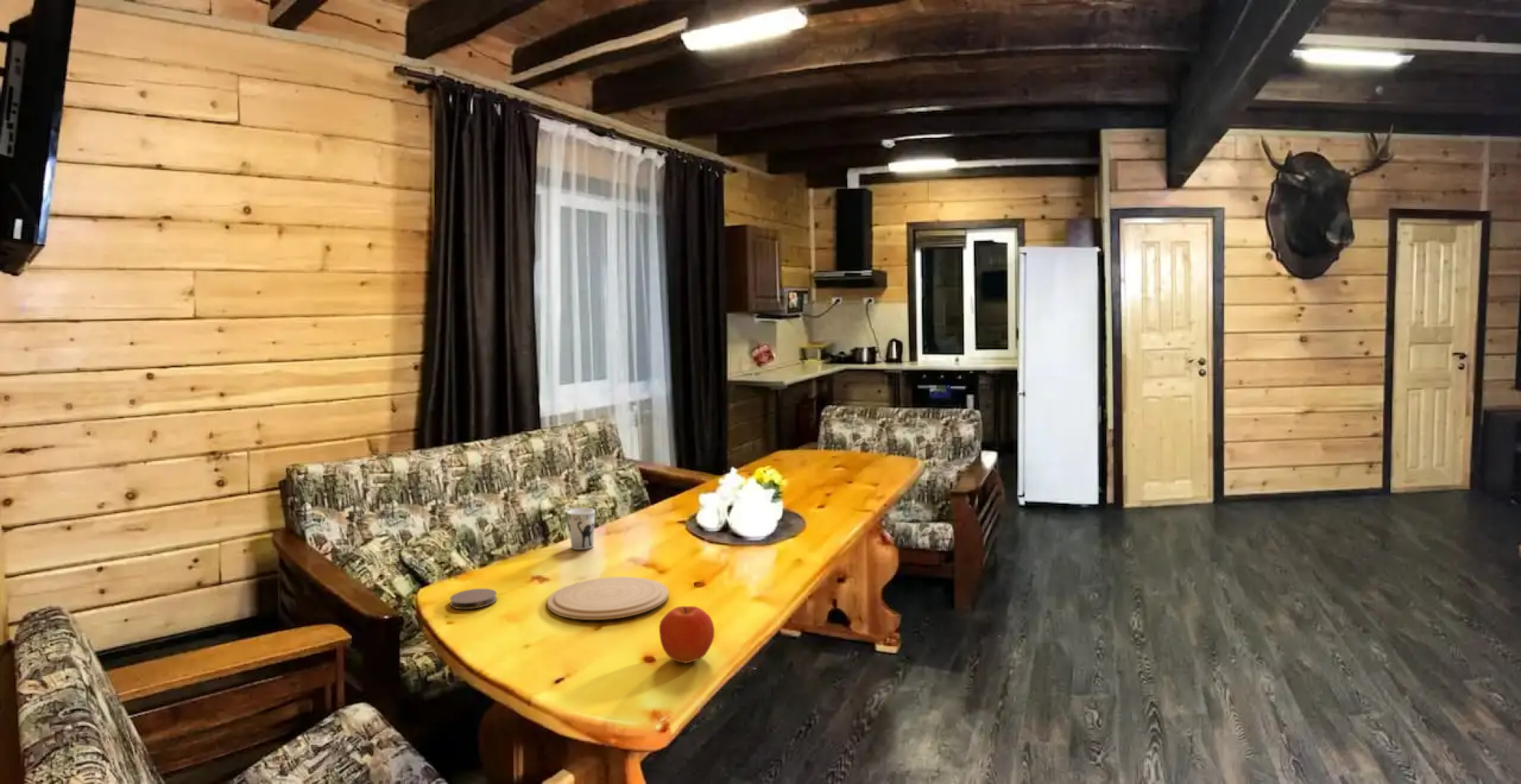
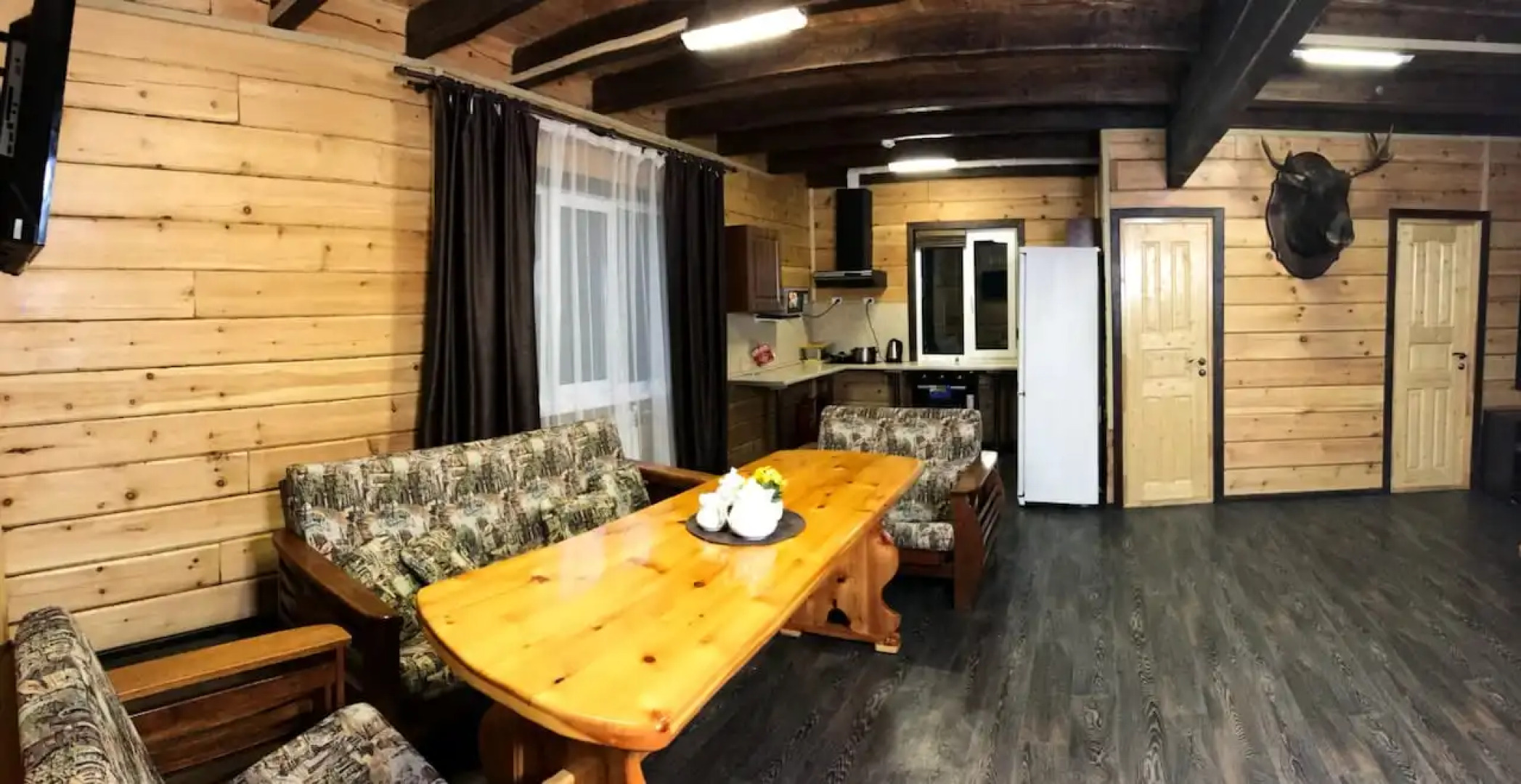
- fruit [658,605,715,664]
- plate [546,576,669,621]
- cup [566,507,595,550]
- coaster [449,588,498,610]
